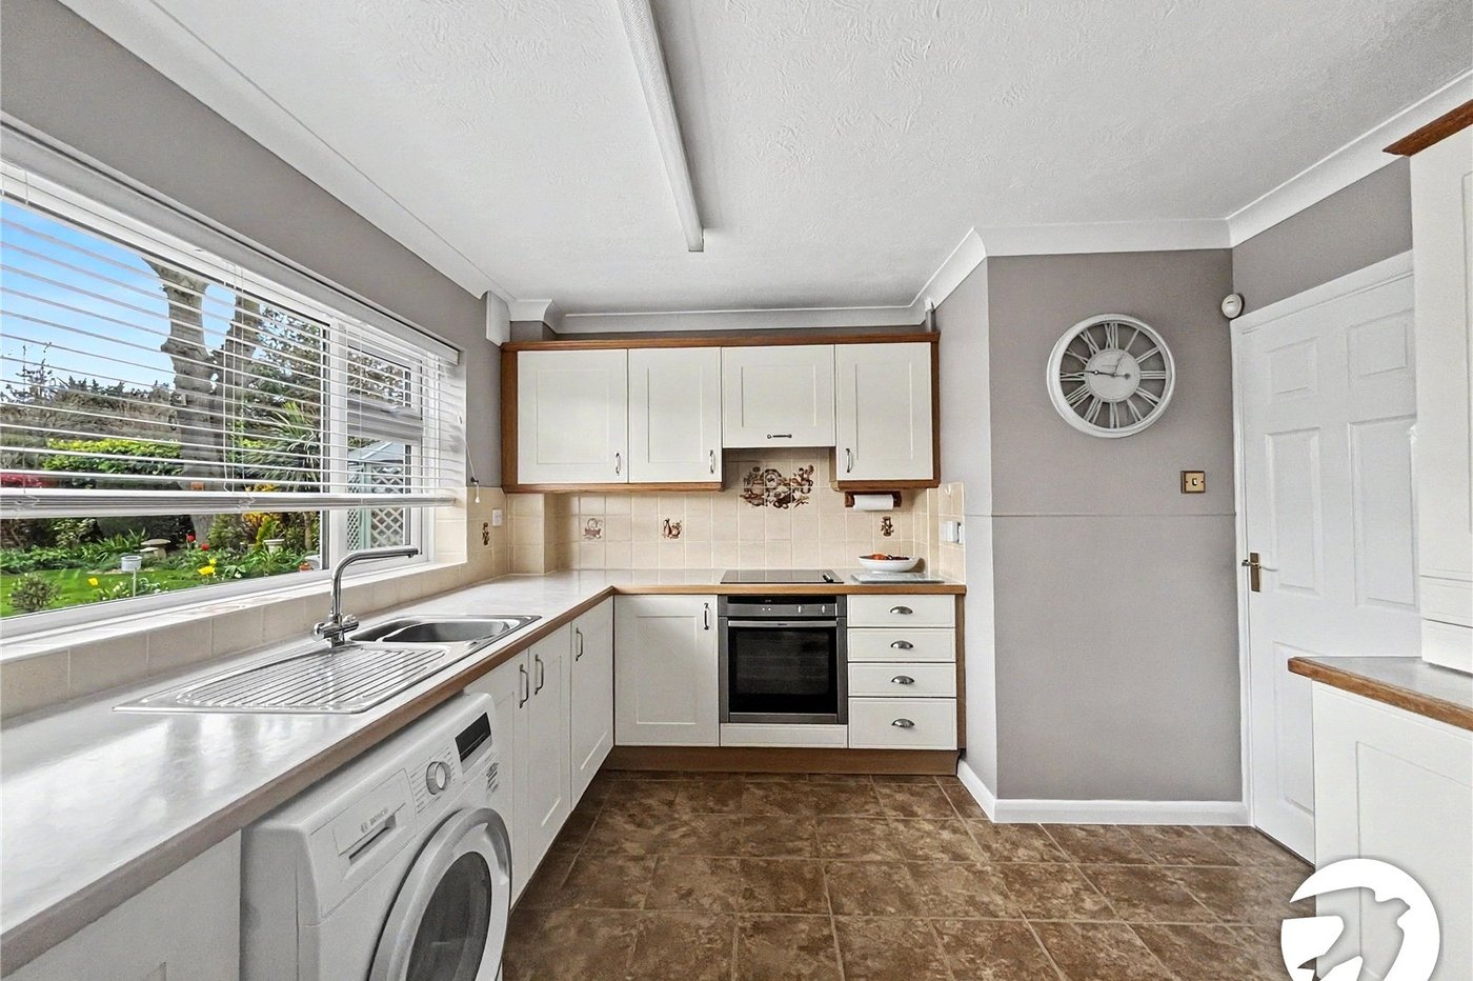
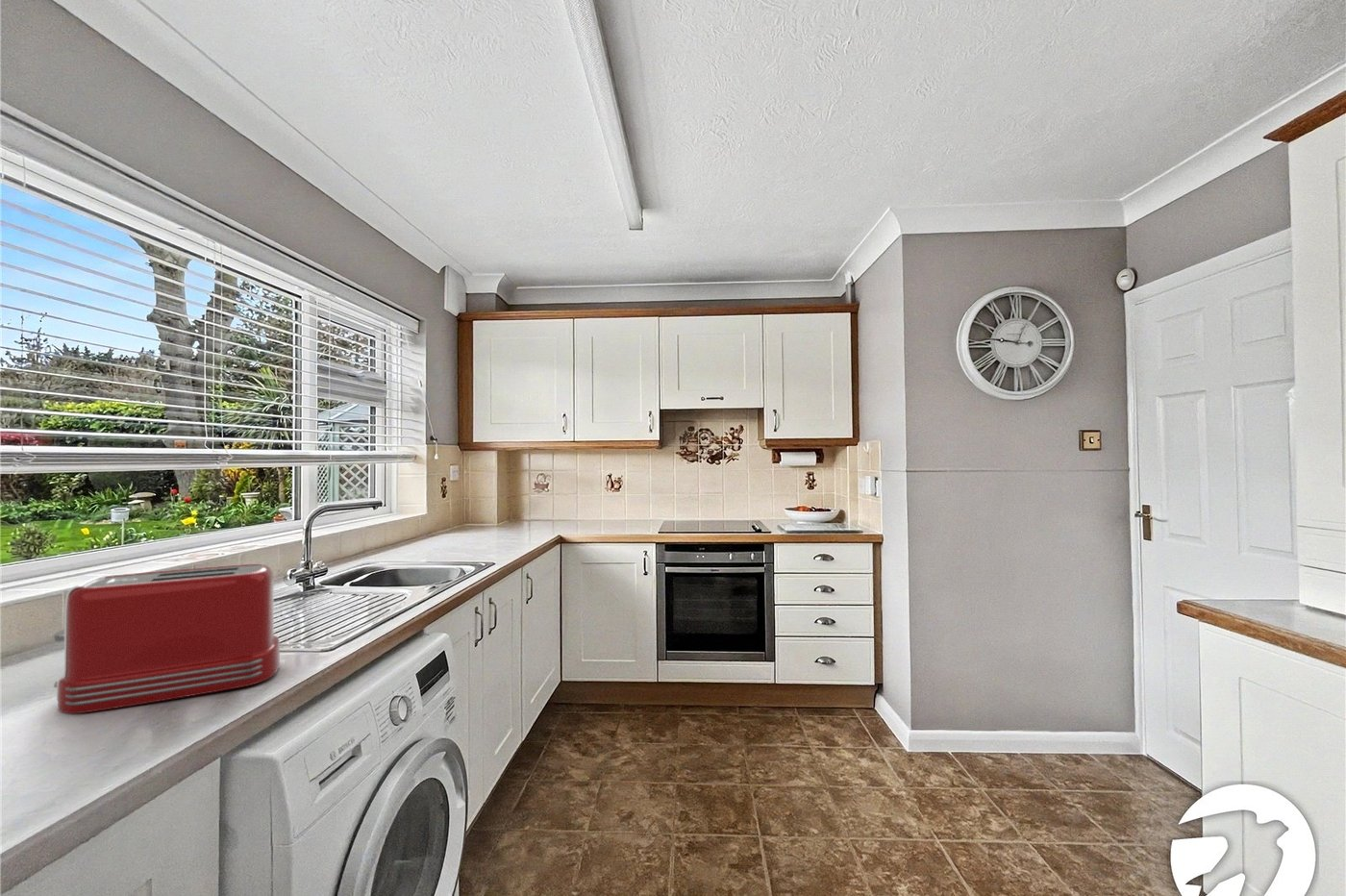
+ toaster [52,563,281,714]
